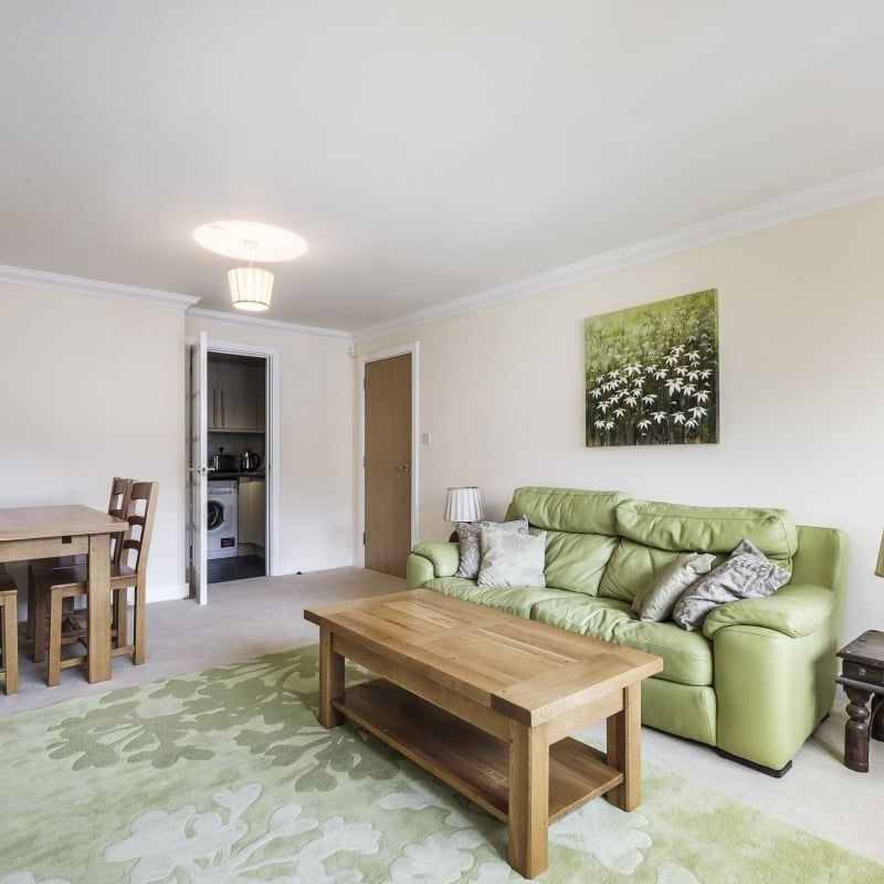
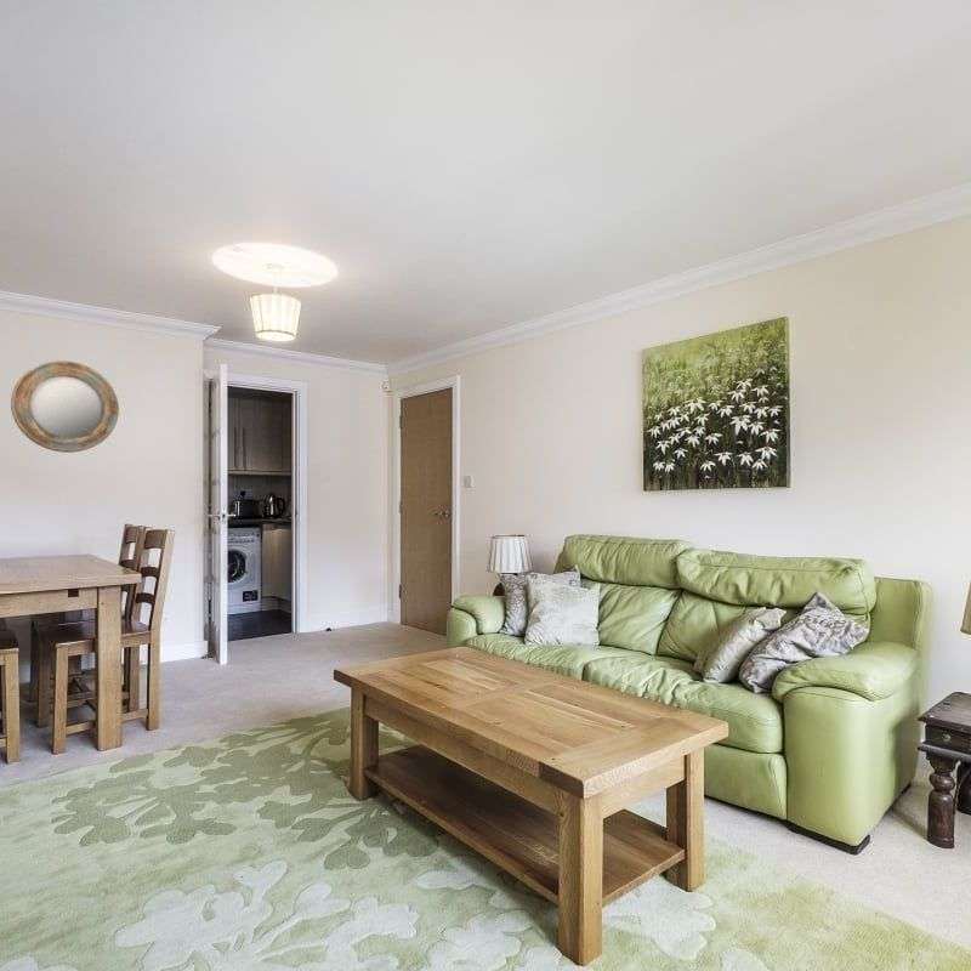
+ home mirror [10,359,120,454]
